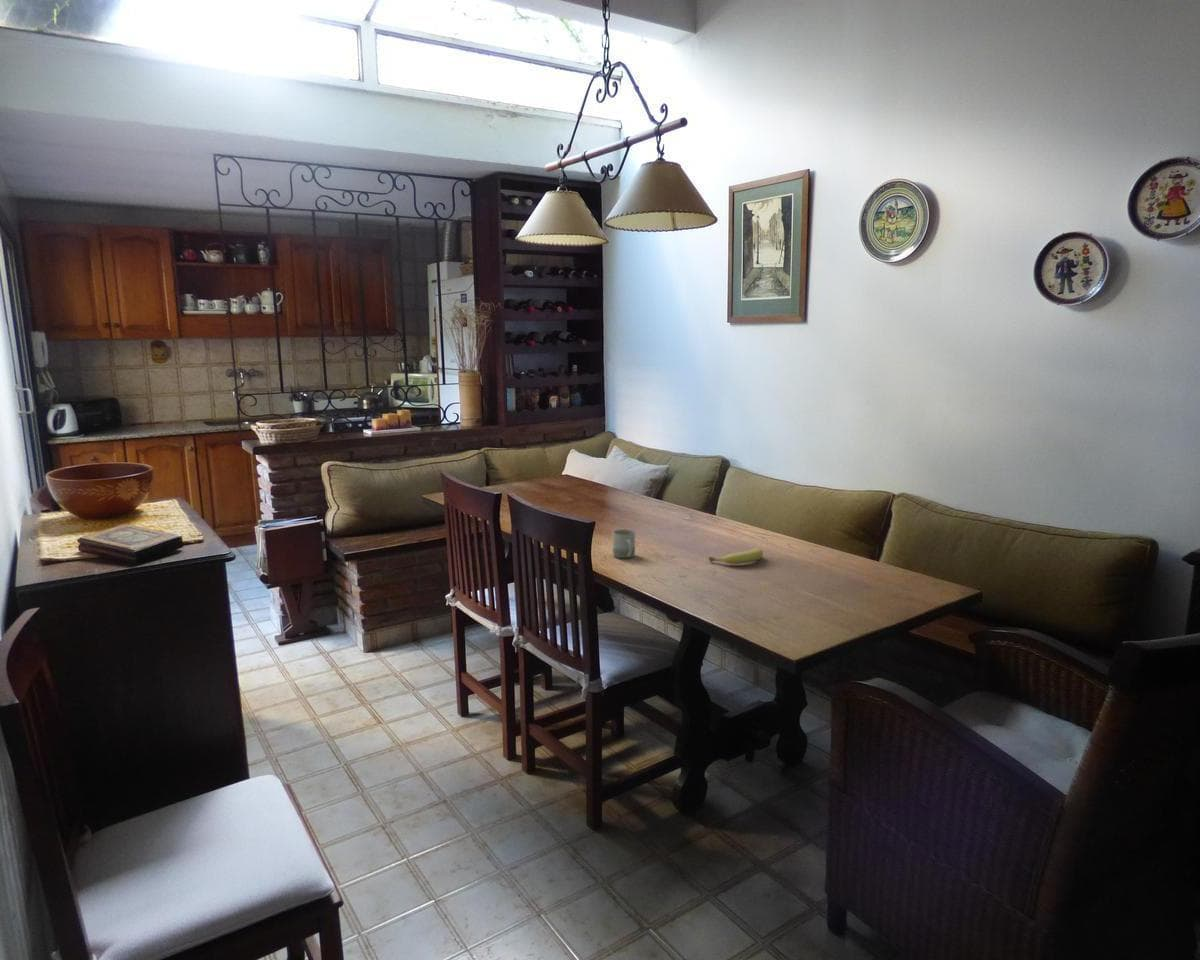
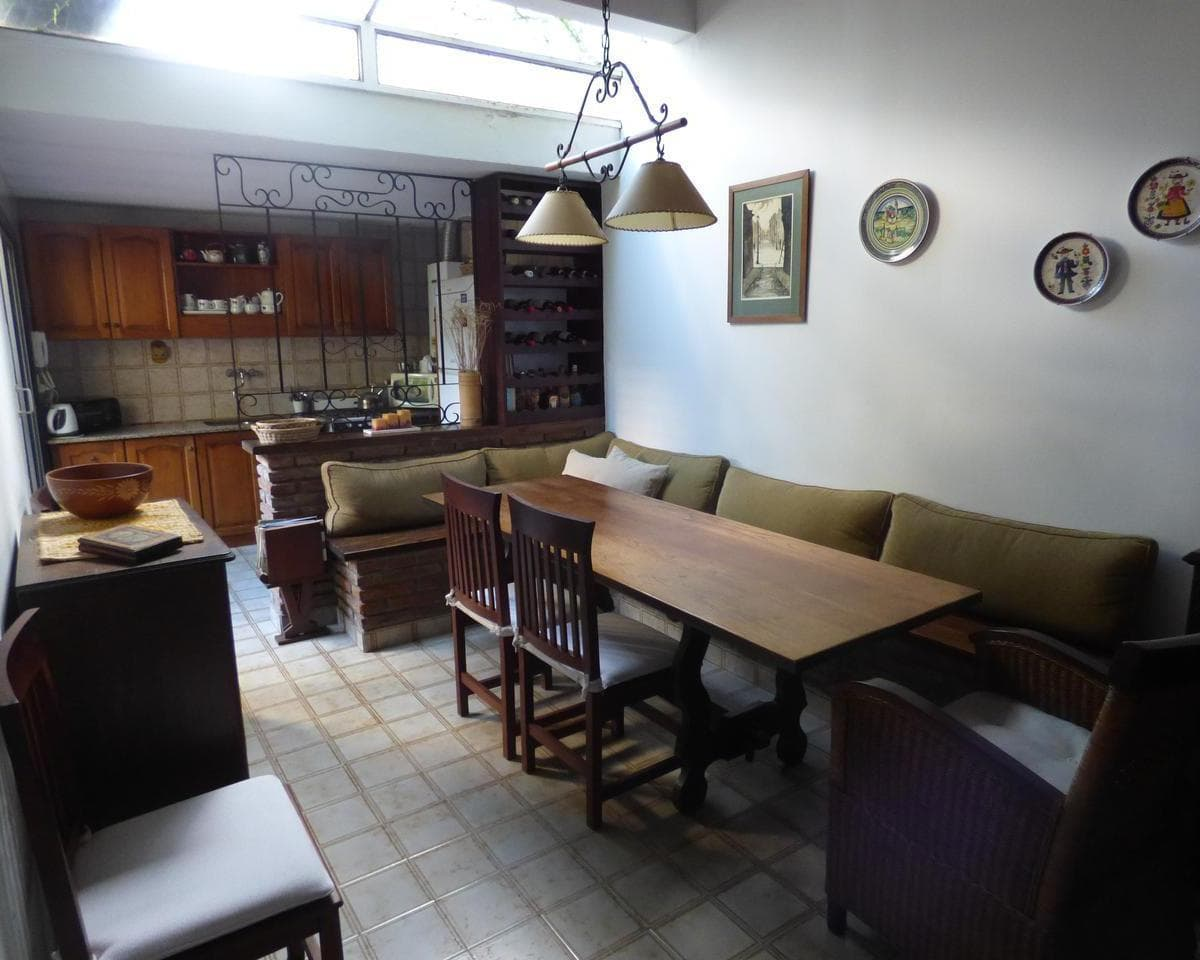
- fruit [708,547,764,565]
- cup [612,528,636,559]
